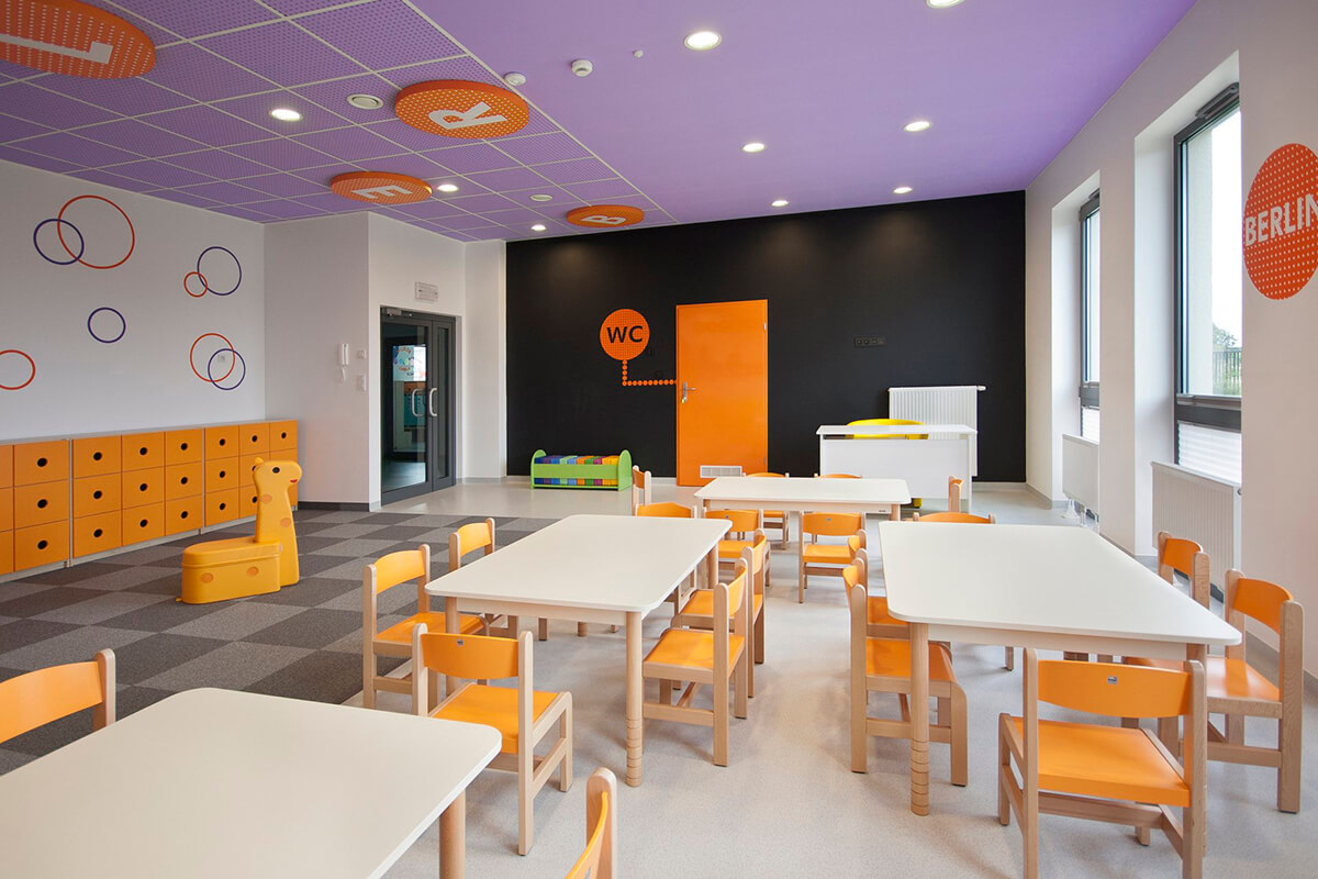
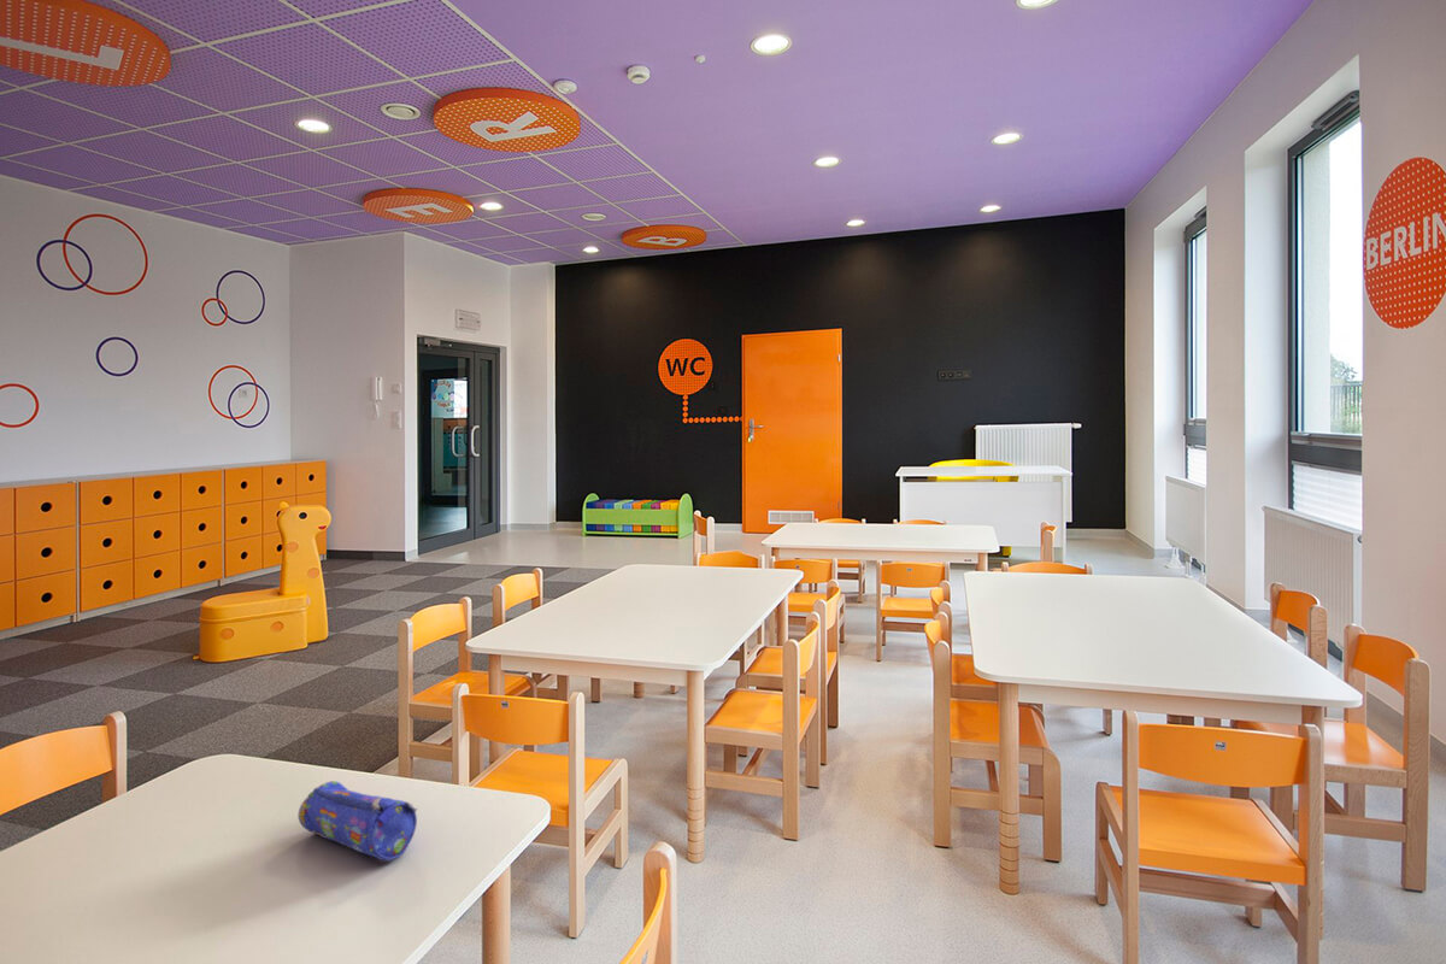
+ pencil case [298,780,418,863]
